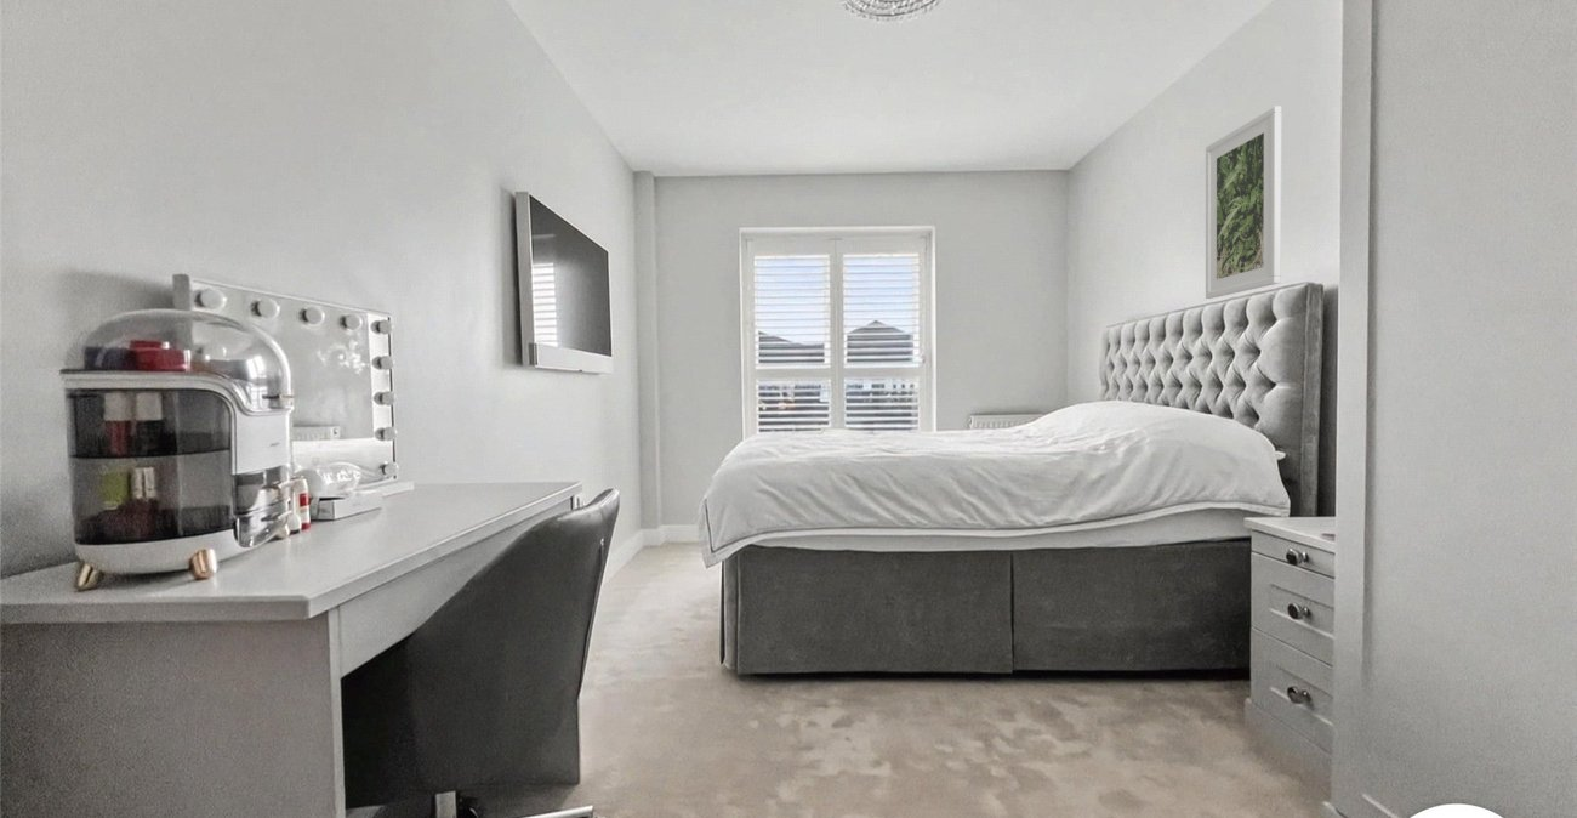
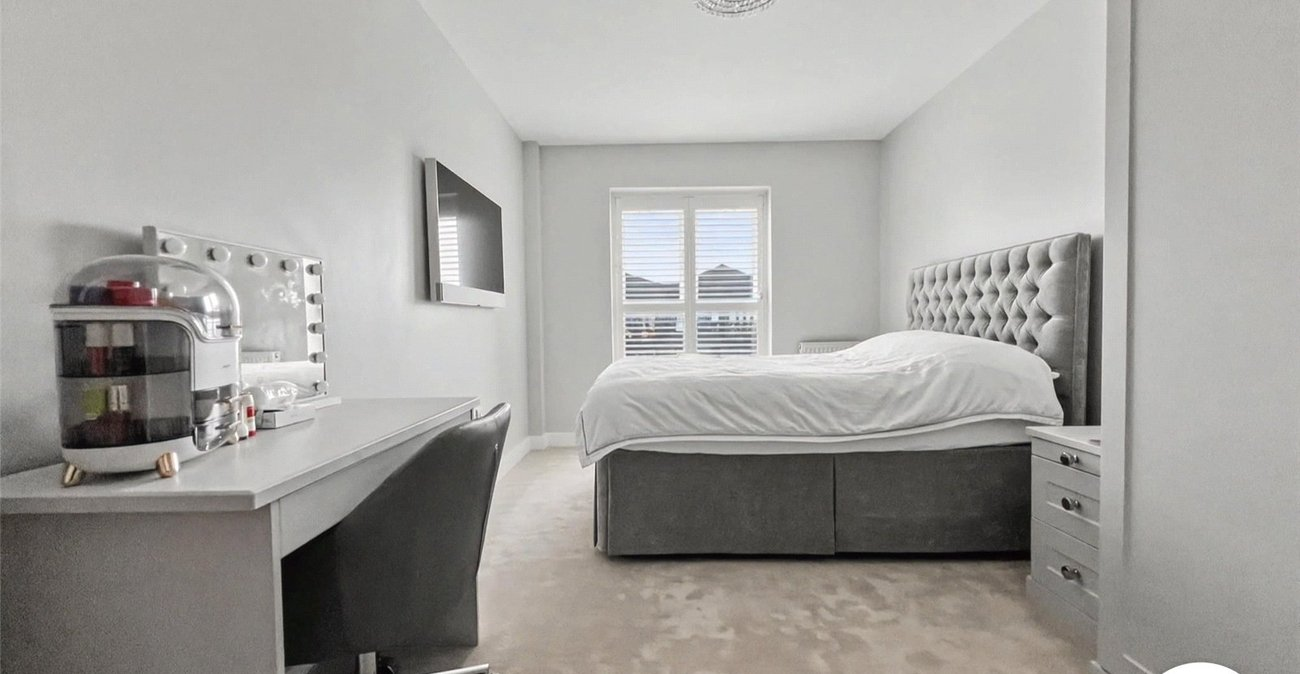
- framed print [1205,104,1282,300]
